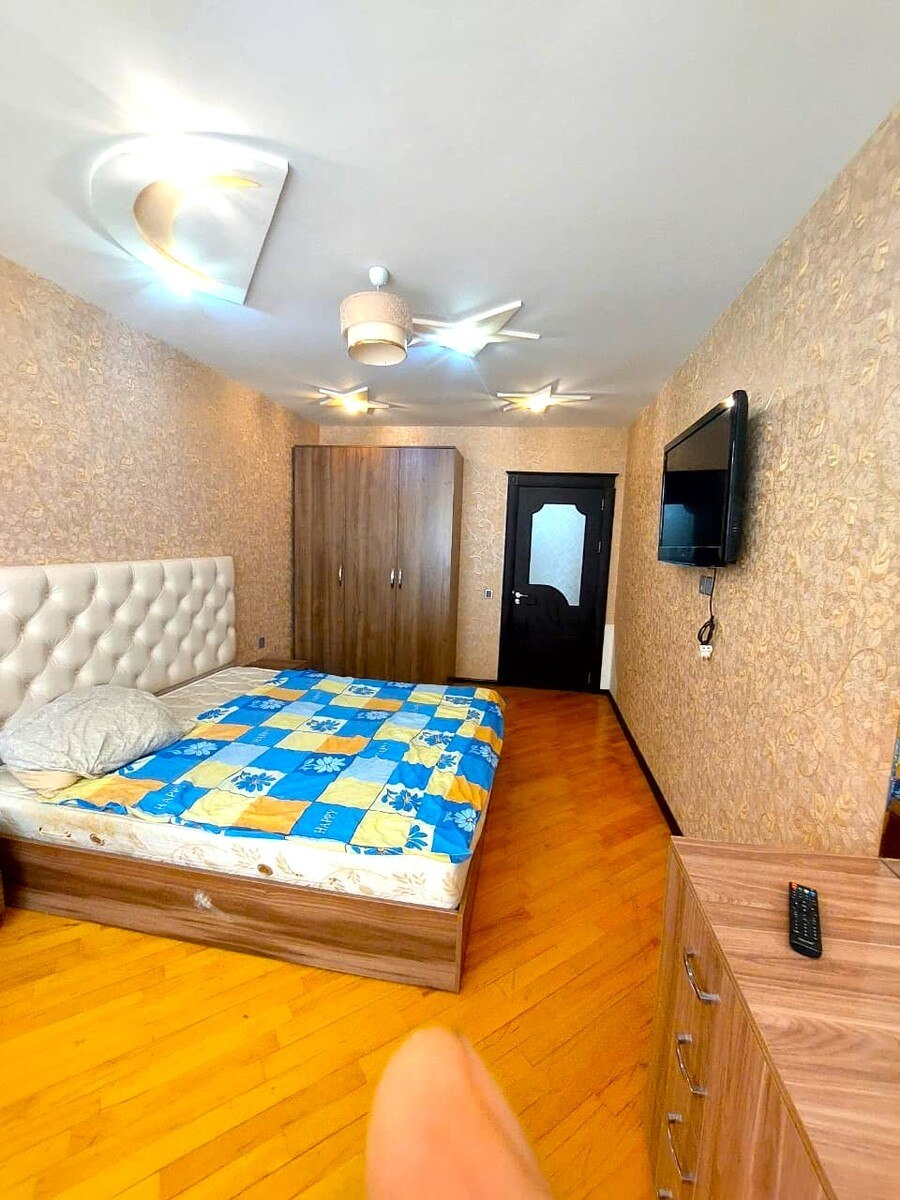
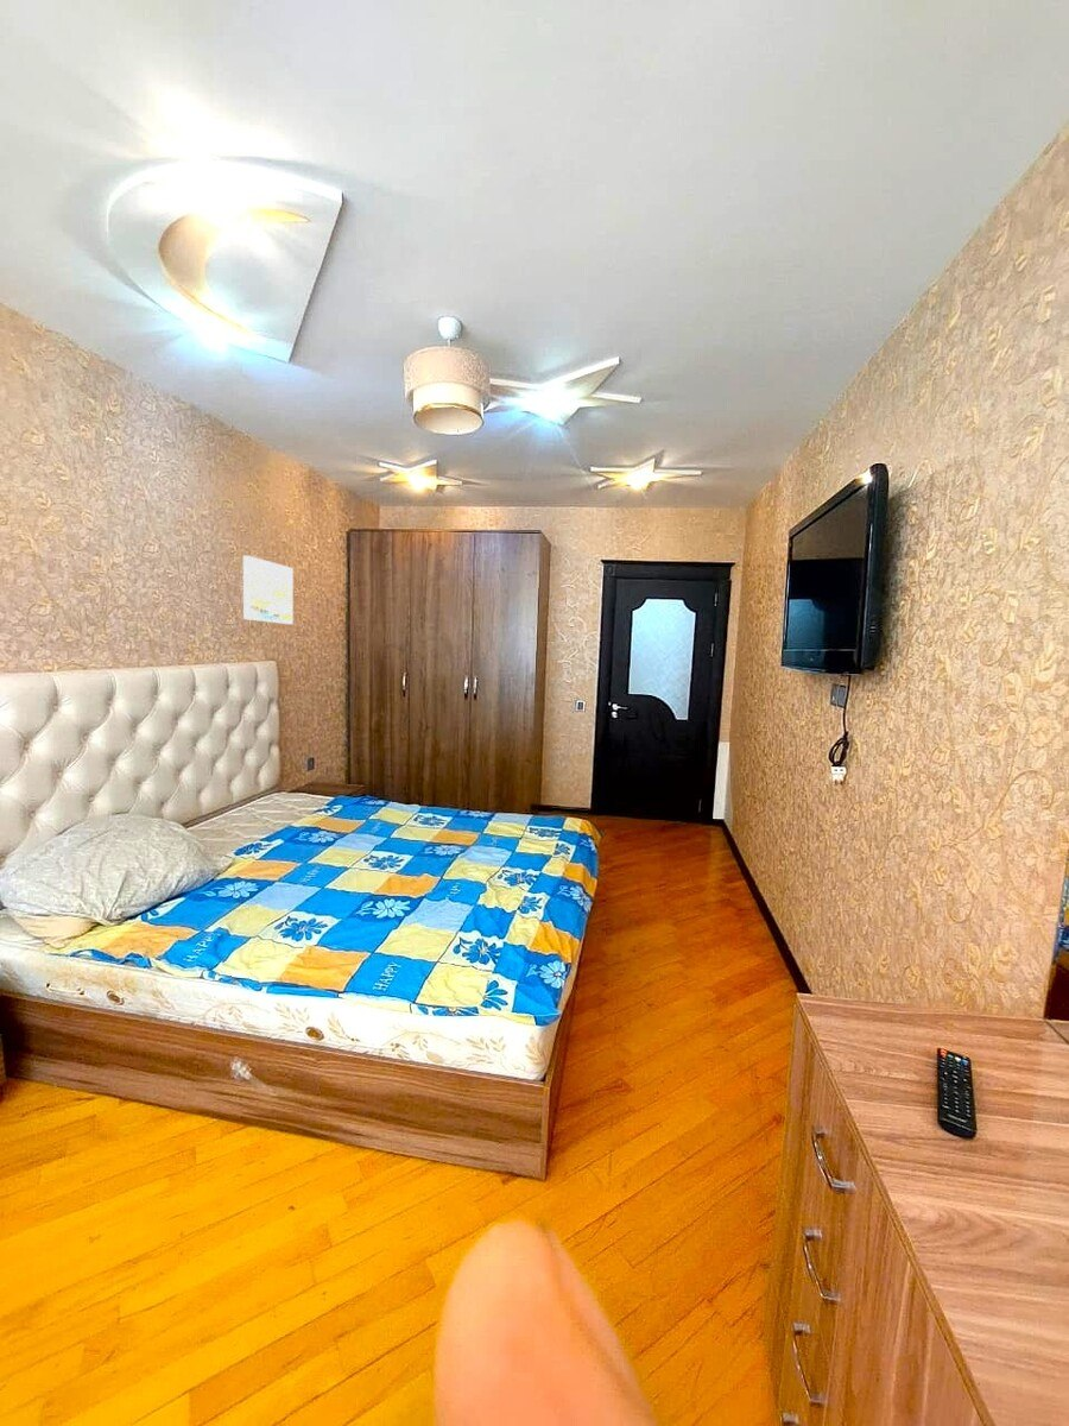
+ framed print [242,555,295,625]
